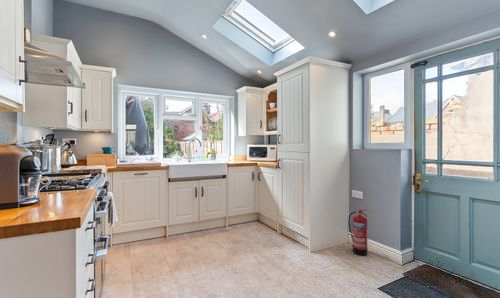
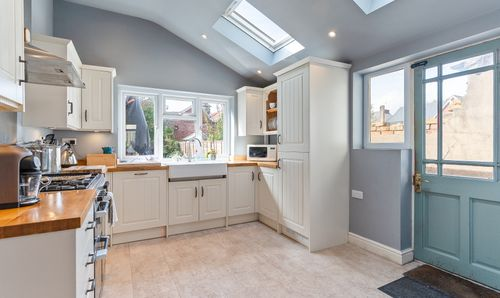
- fire extinguisher [347,209,369,256]
